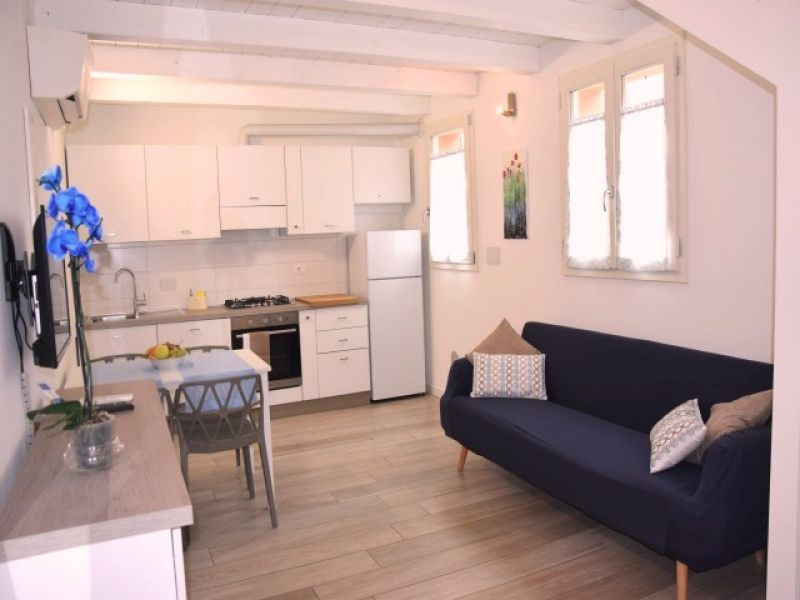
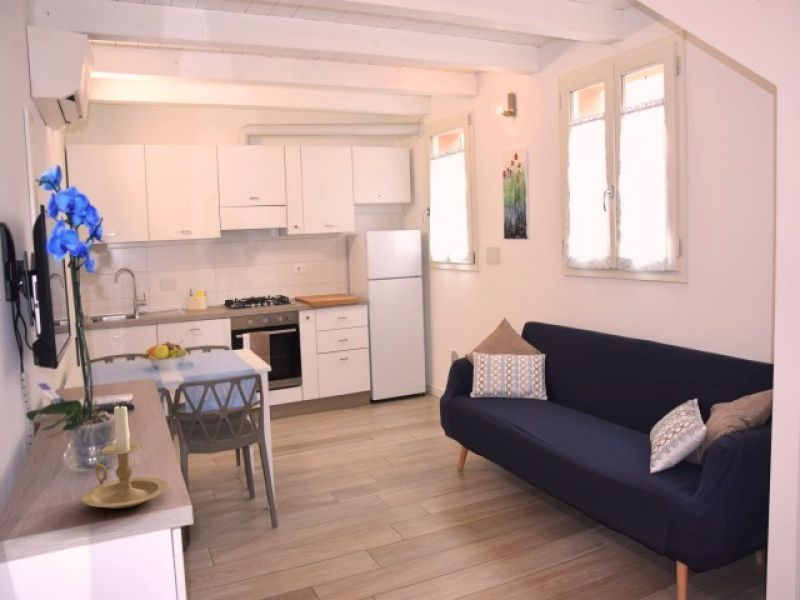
+ candle holder [80,402,169,510]
